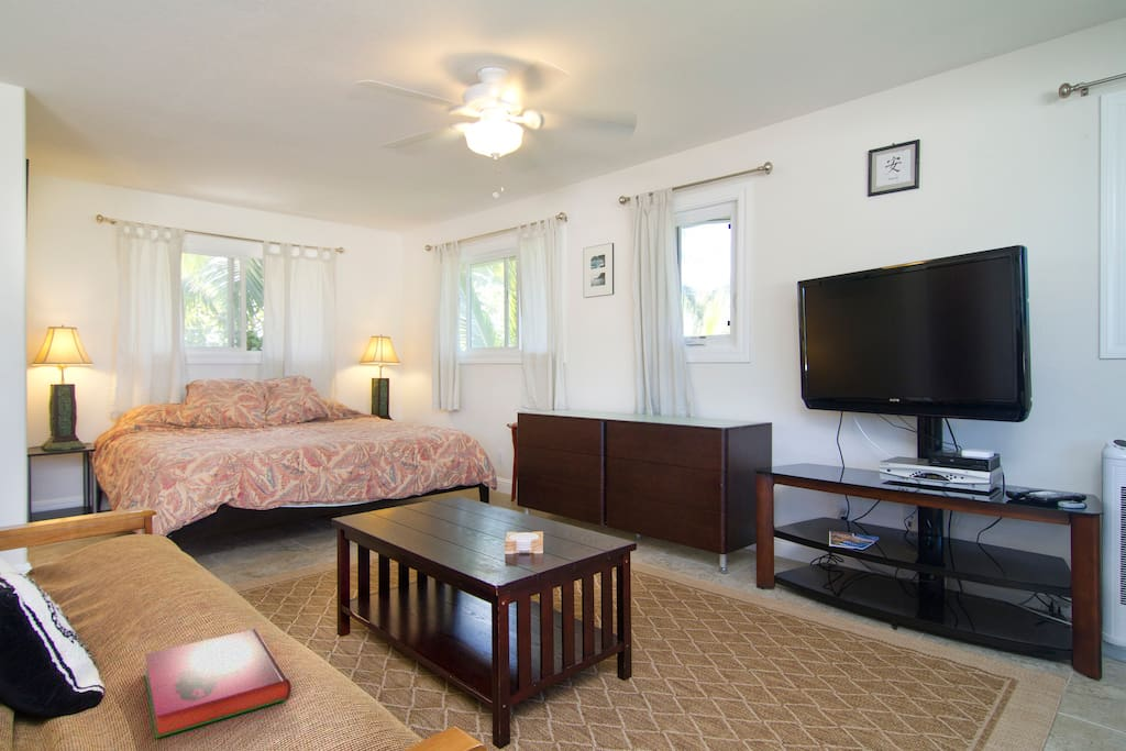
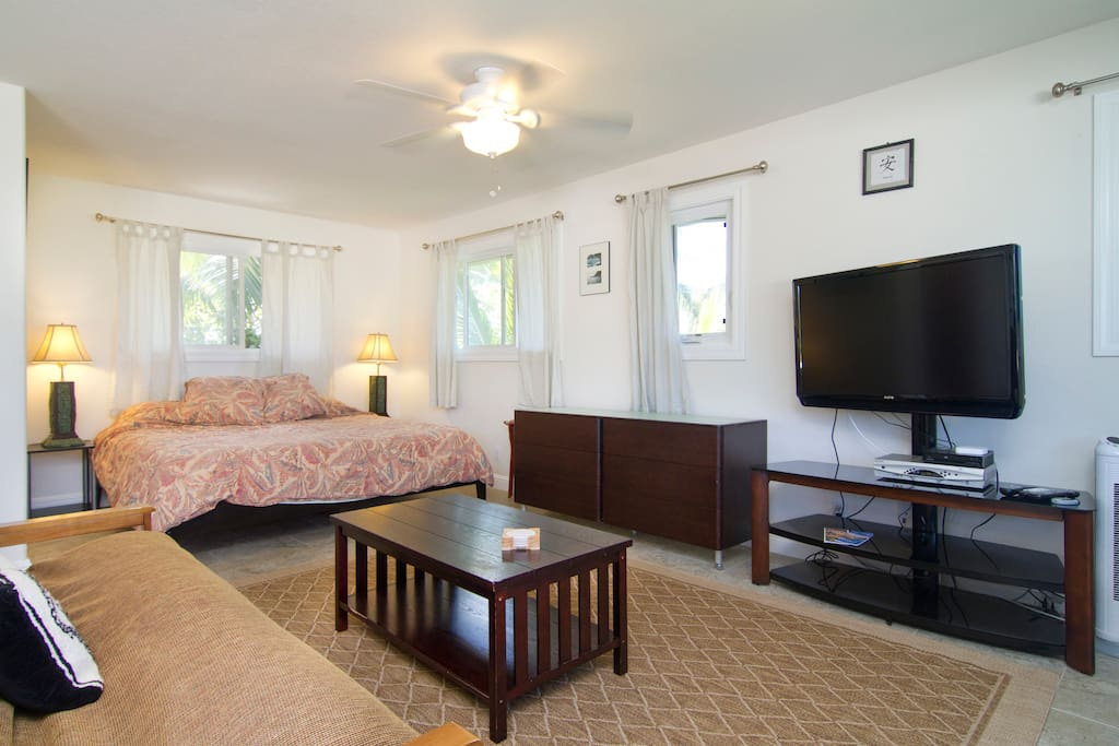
- hardback book [144,627,292,739]
